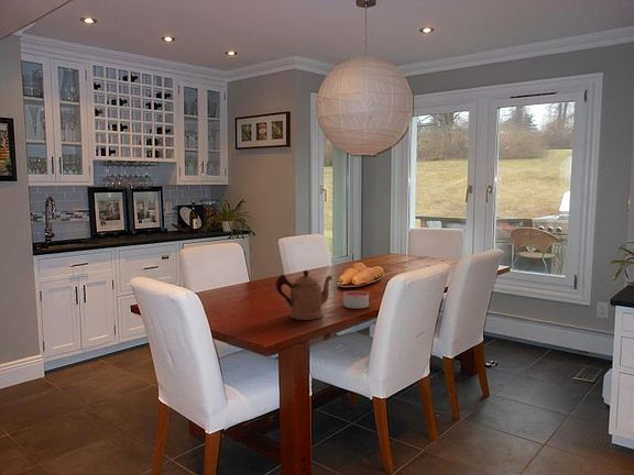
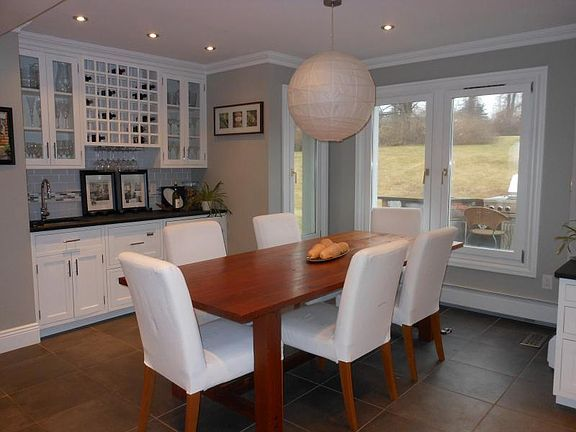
- coffeepot [275,269,334,321]
- candle [342,290,370,310]
